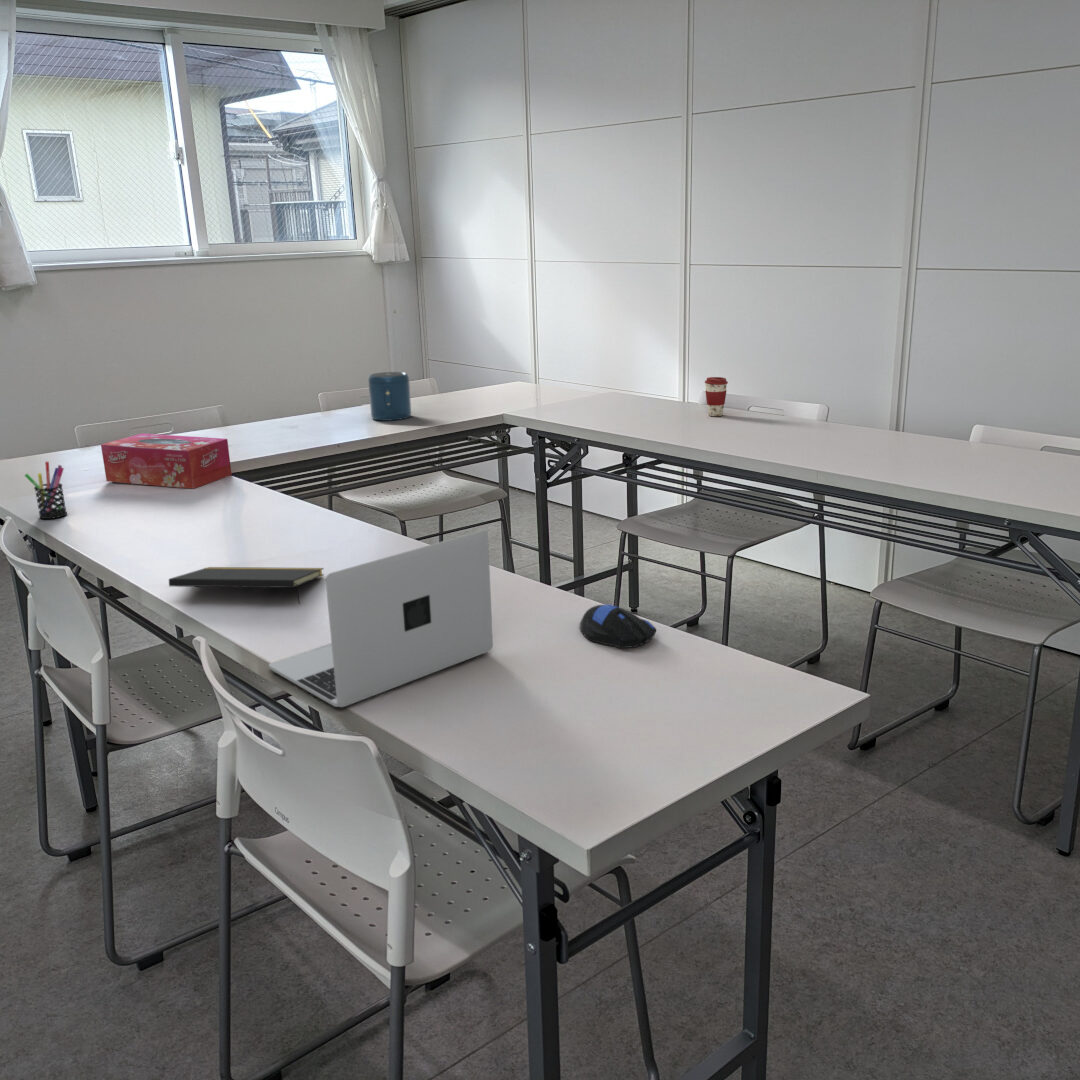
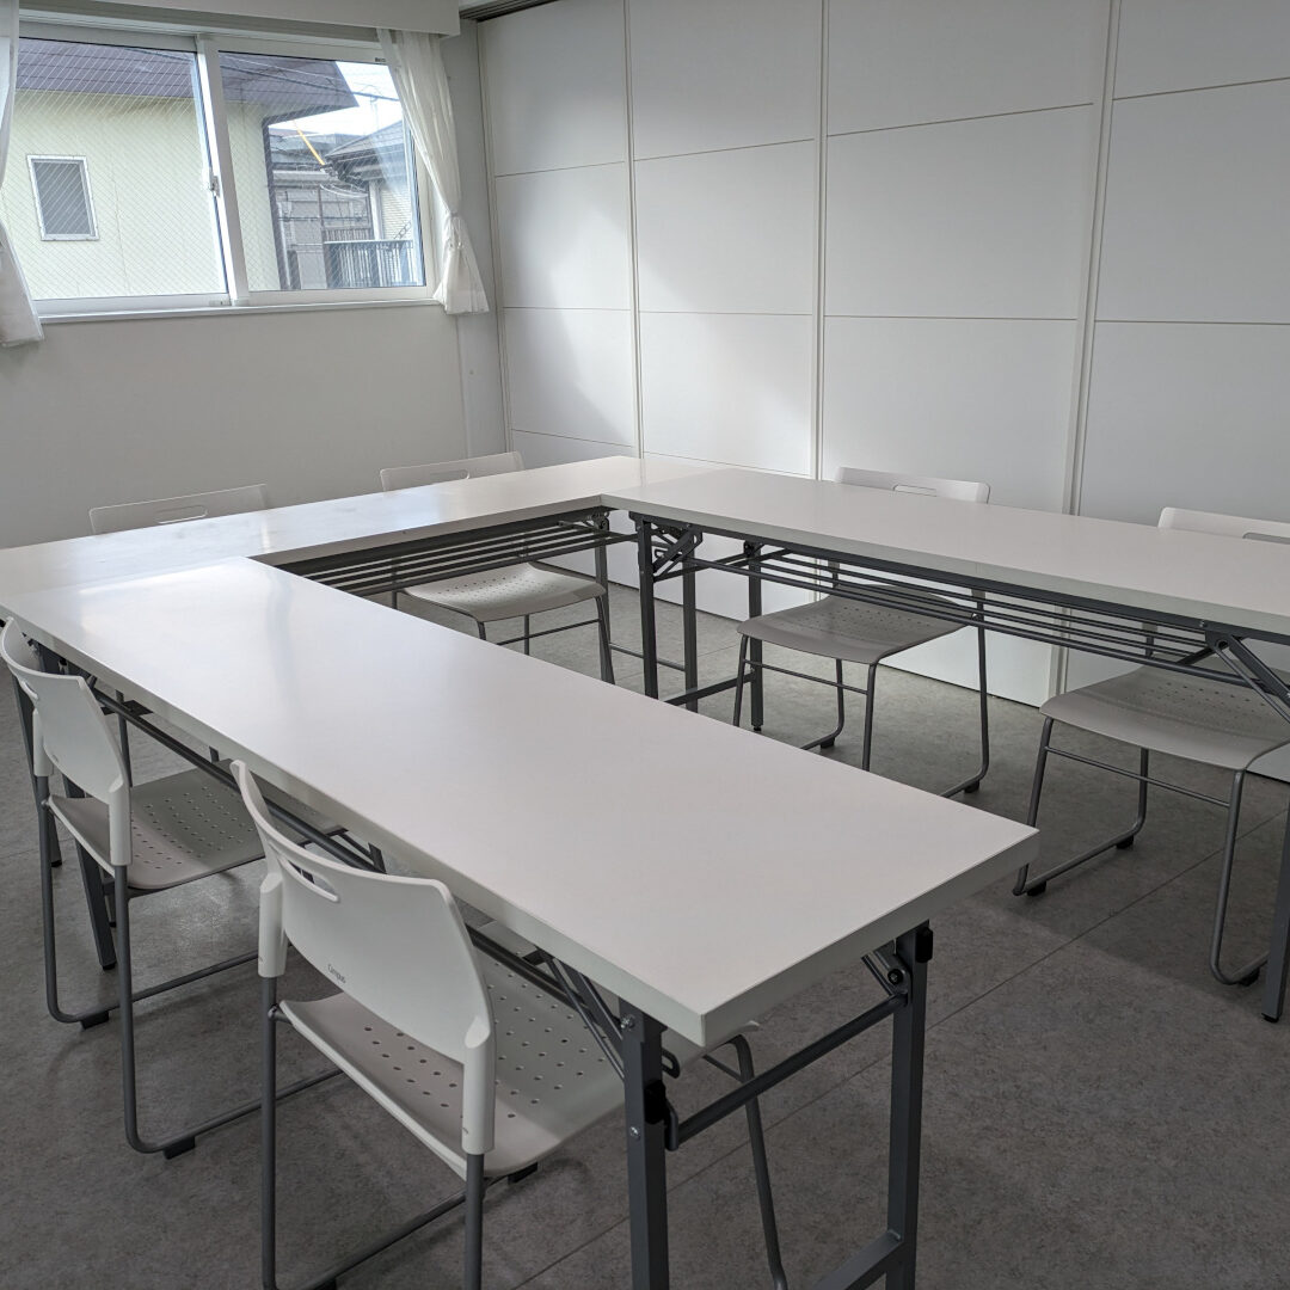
- coffee cup [704,376,729,417]
- speaker [367,371,412,422]
- pen holder [23,461,68,520]
- computer mouse [579,603,657,649]
- laptop [268,529,494,708]
- tissue box [100,432,233,490]
- notepad [168,566,325,605]
